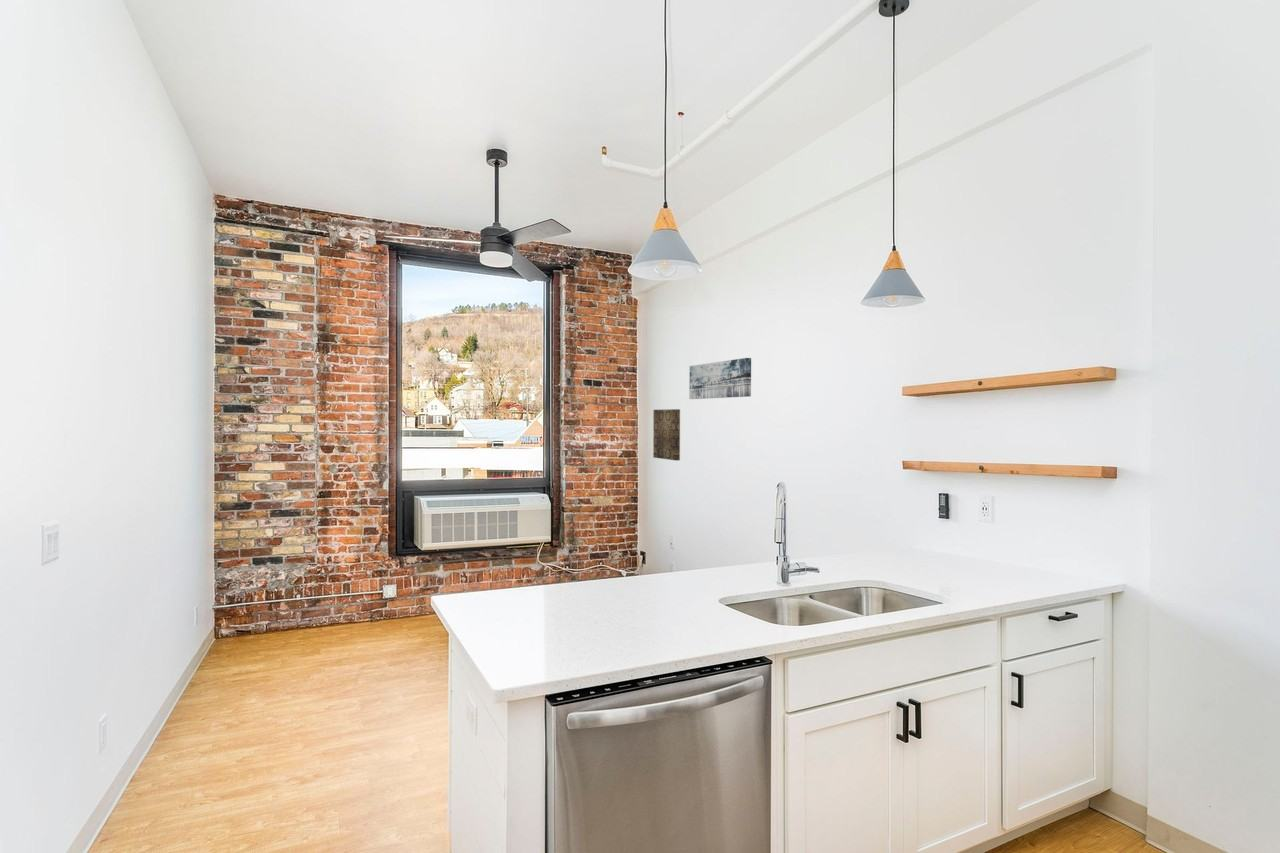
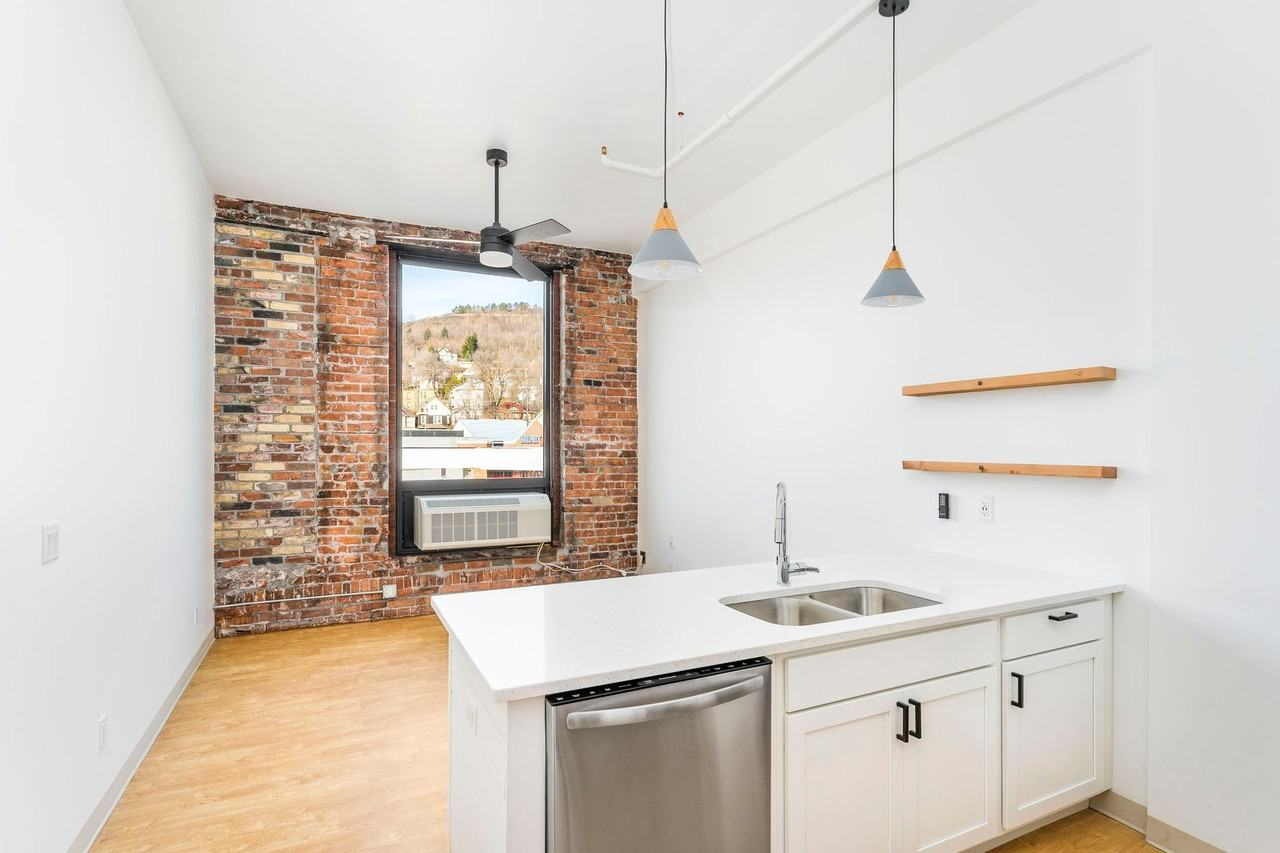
- wall art [652,408,681,461]
- wall art [688,357,752,400]
